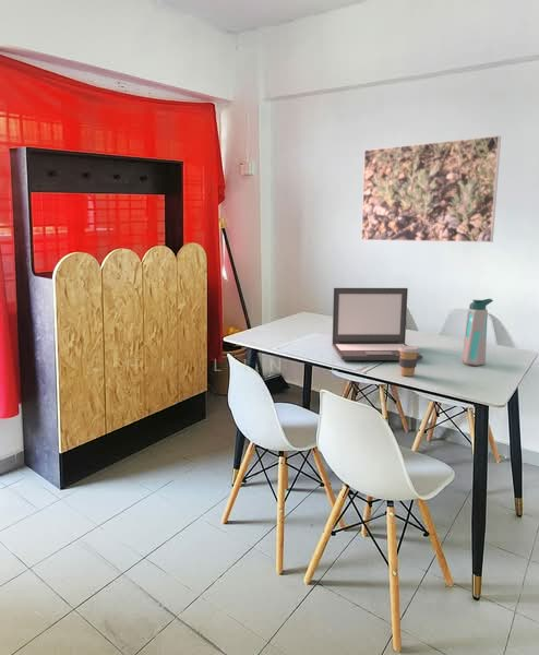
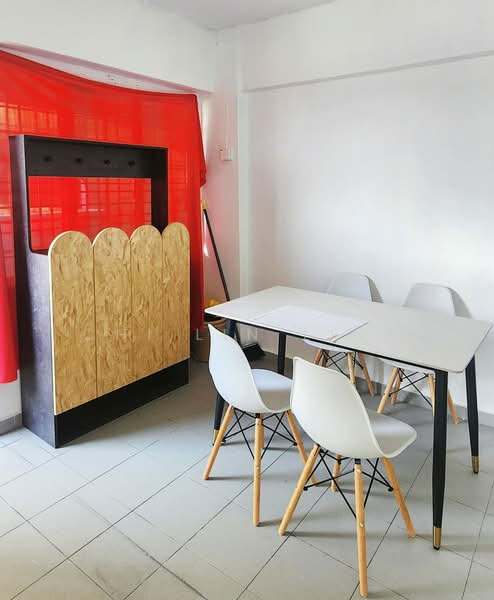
- laptop [331,287,423,361]
- coffee cup [398,345,421,377]
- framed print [360,134,502,243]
- water bottle [462,297,494,367]
